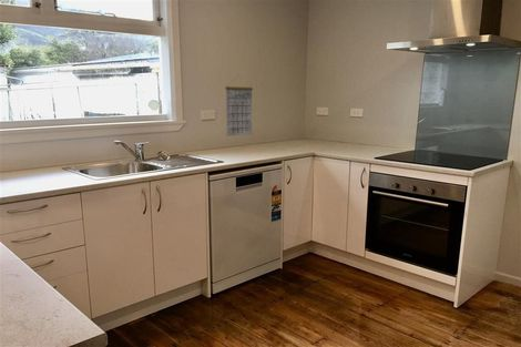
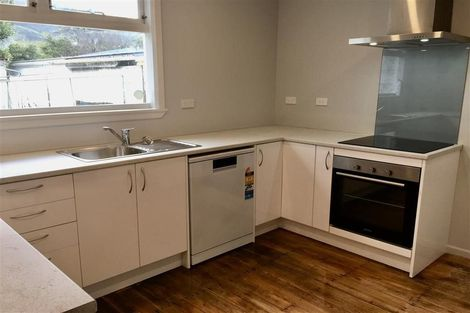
- calendar [225,74,254,137]
